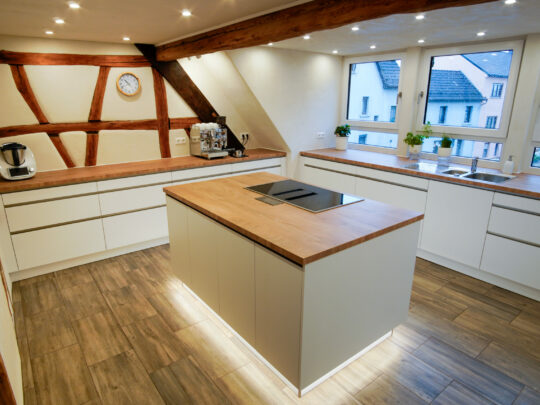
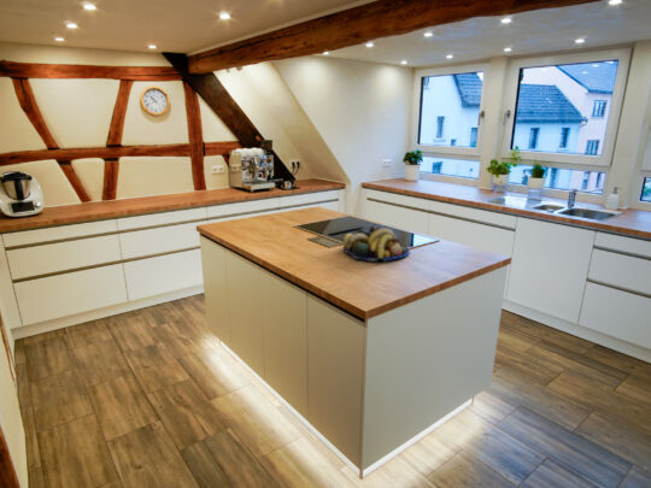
+ fruit bowl [341,223,411,263]
